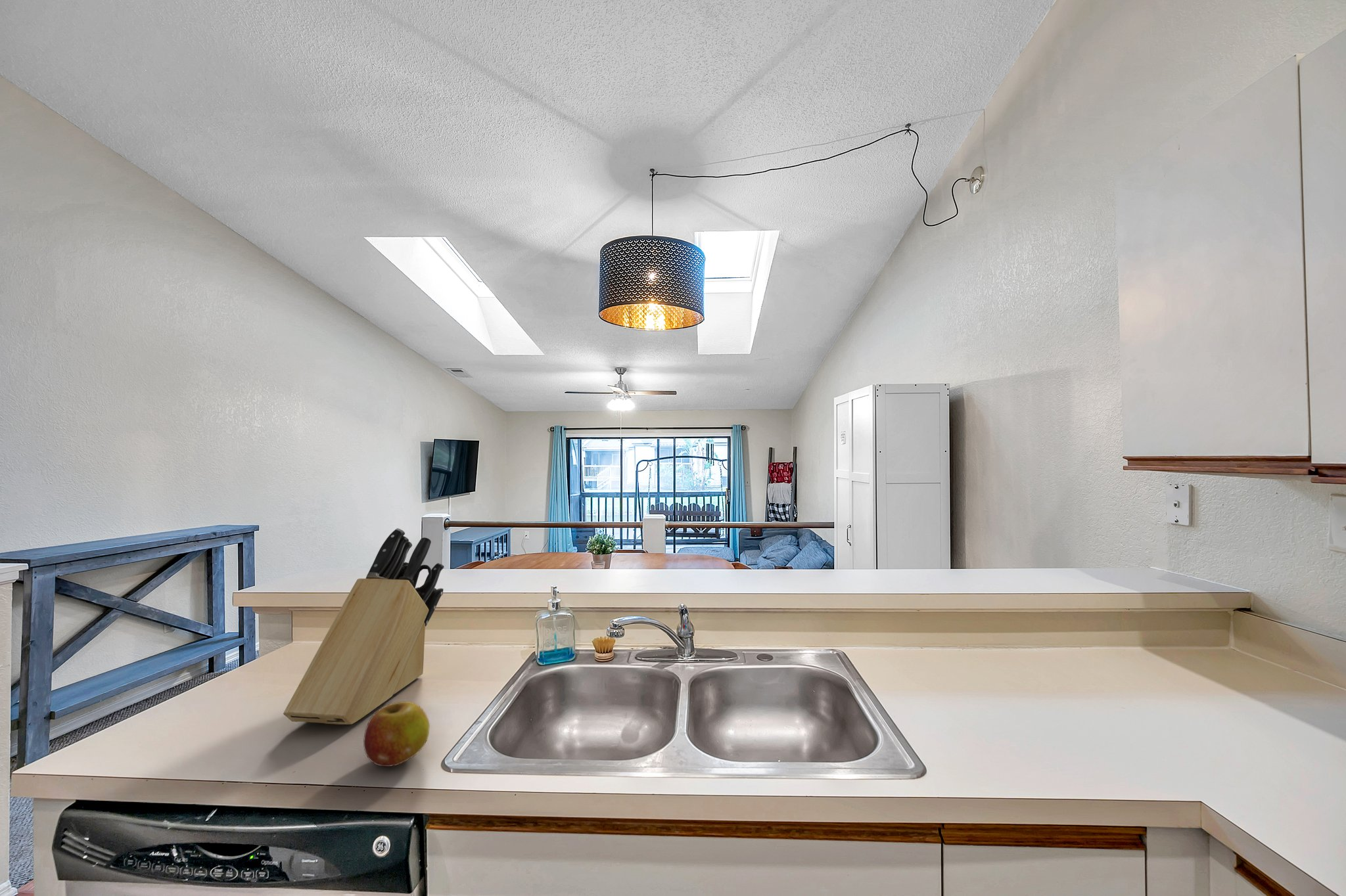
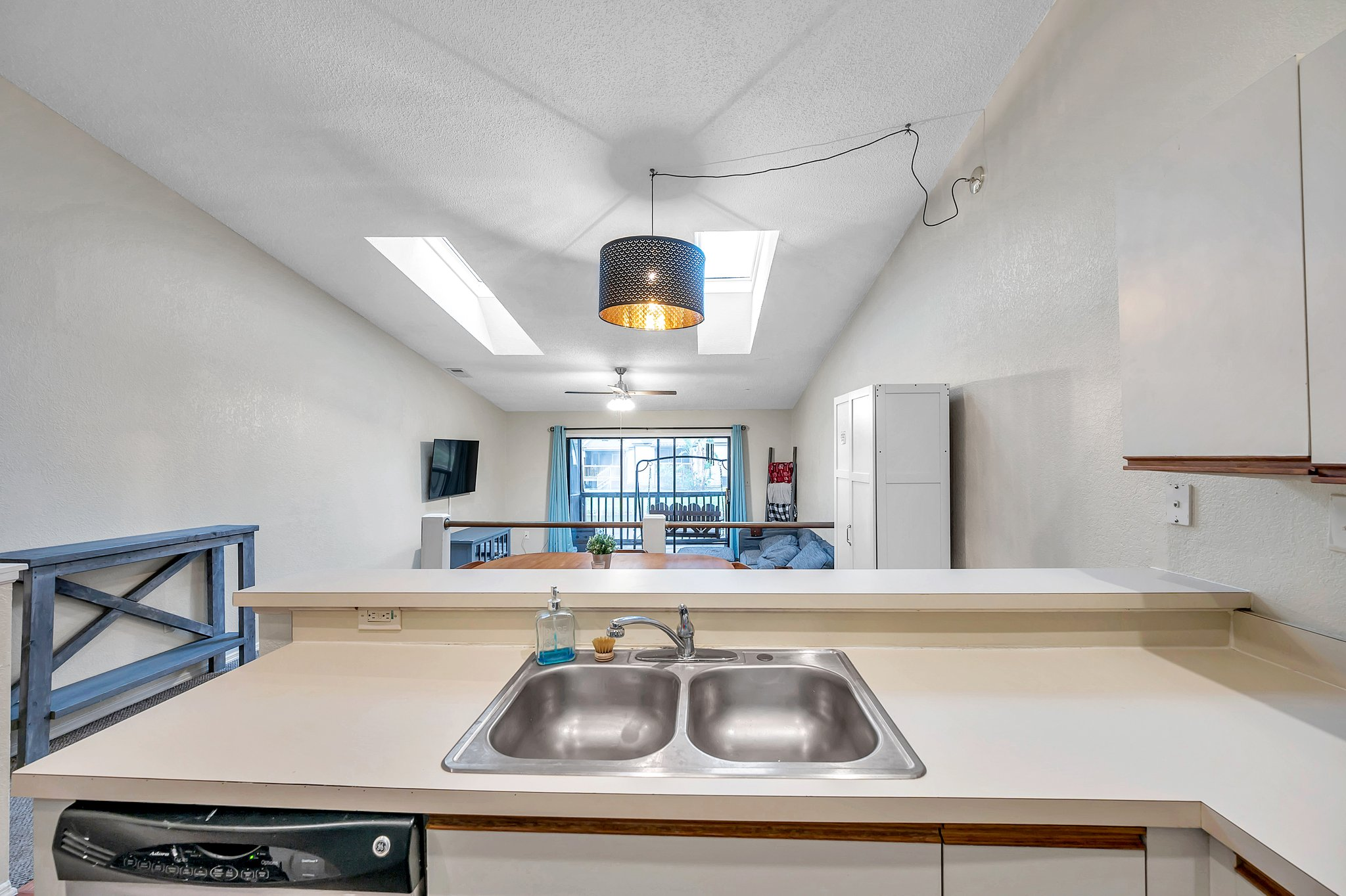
- fruit [363,701,430,767]
- knife block [283,527,445,725]
